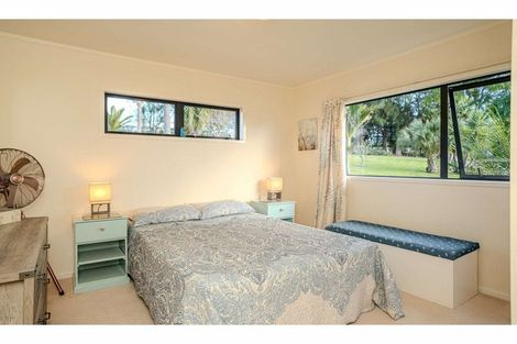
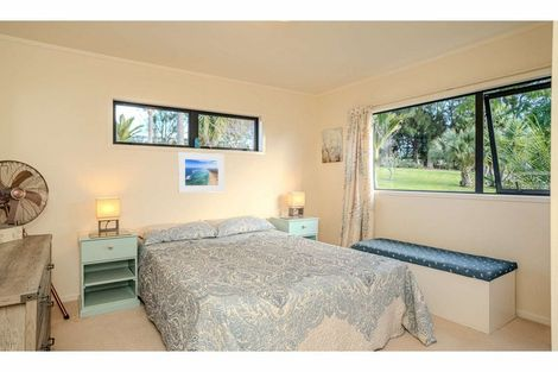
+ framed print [177,151,226,194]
